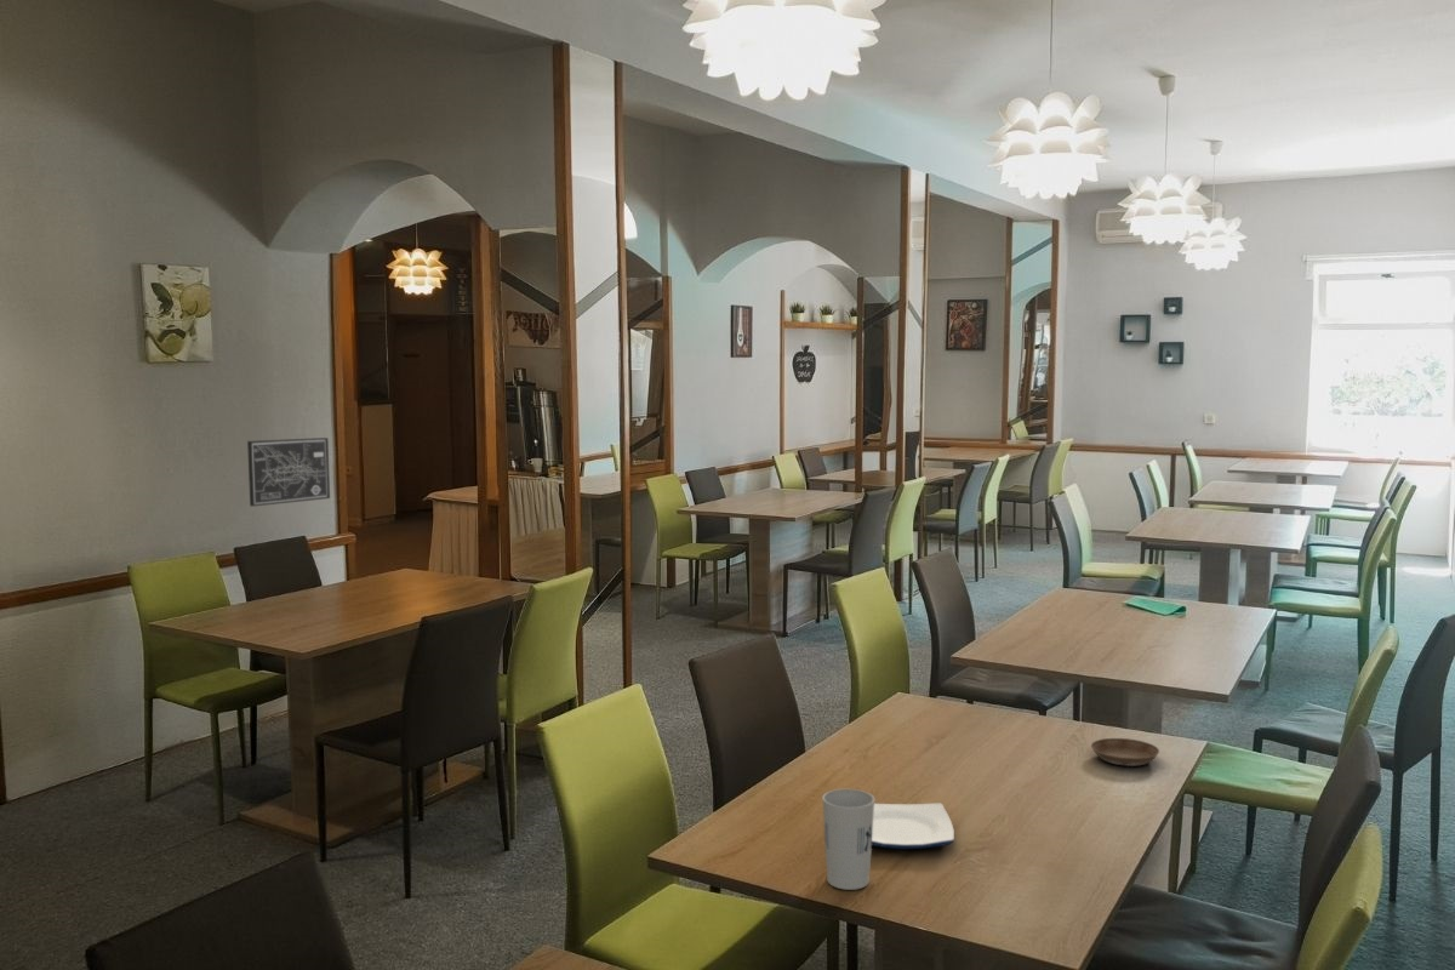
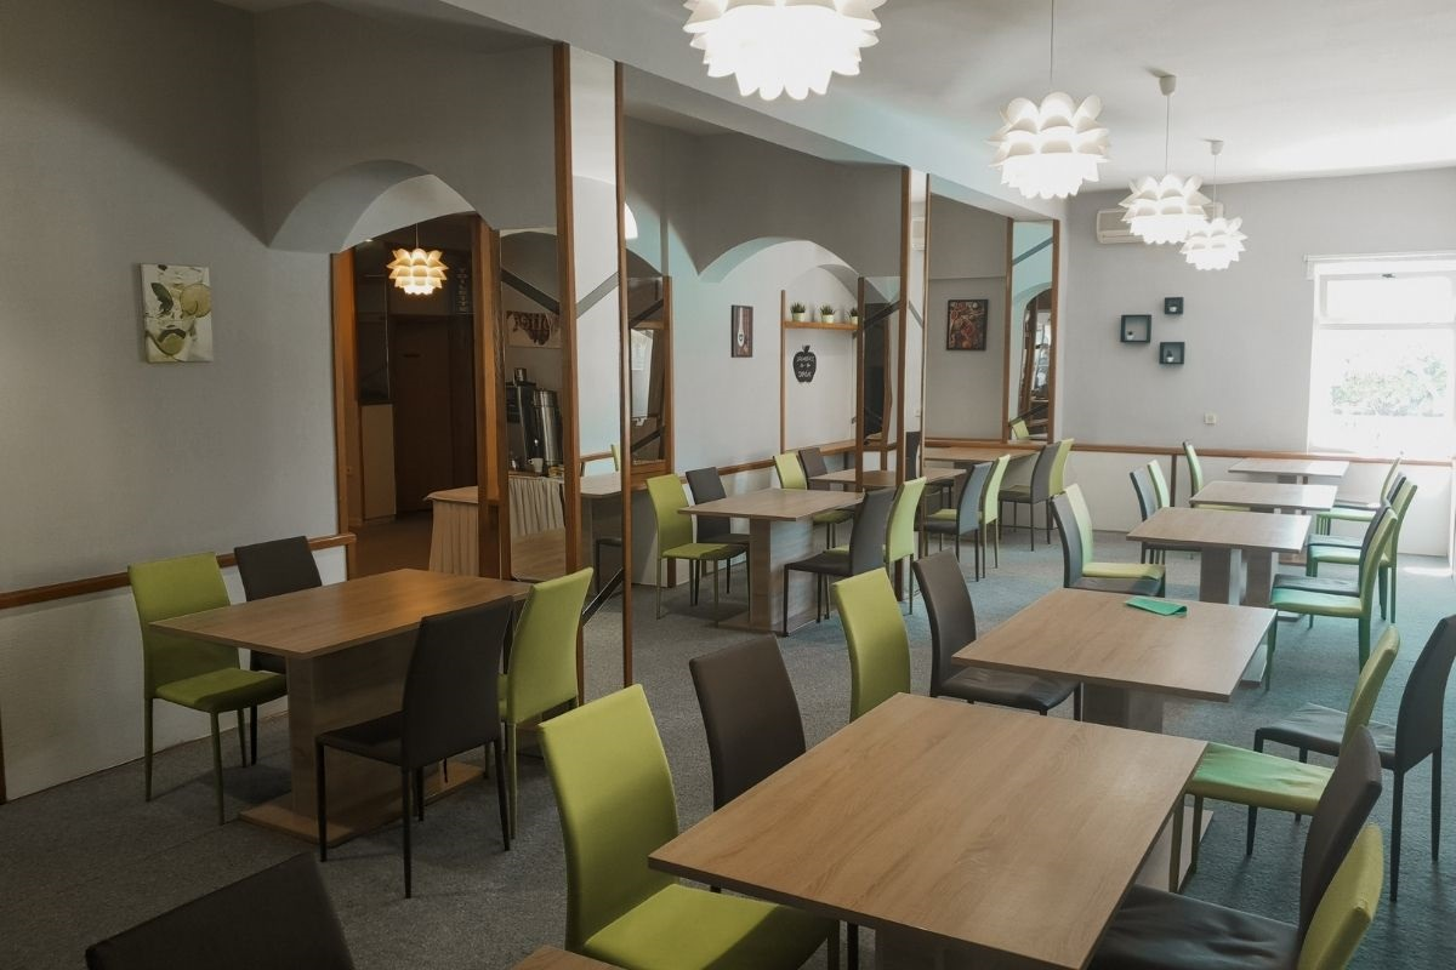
- wall art [246,436,331,508]
- cup [821,788,875,891]
- plate [872,801,955,850]
- saucer [1090,737,1160,768]
